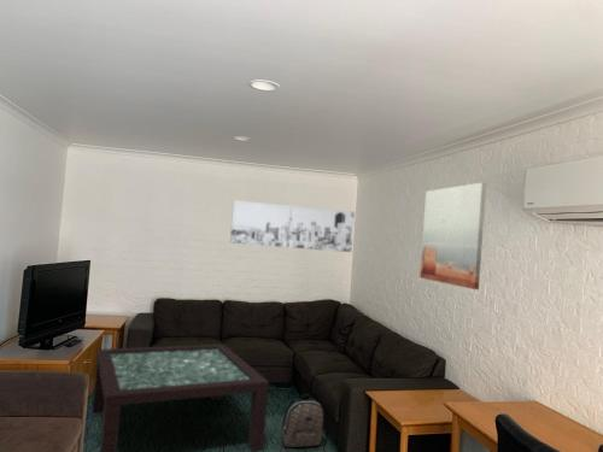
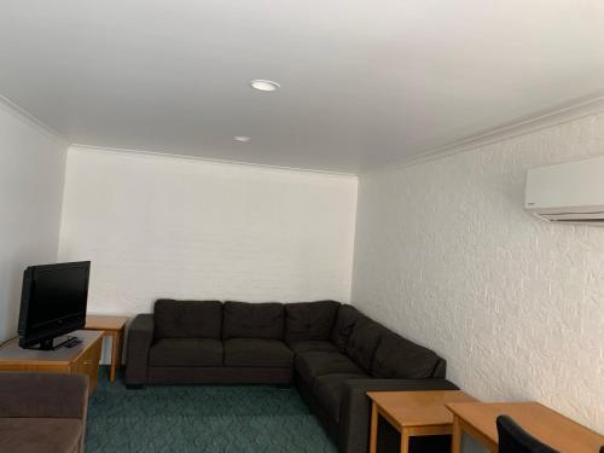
- wall art [418,182,487,290]
- backpack [280,393,324,448]
- coffee table [92,342,270,452]
- wall art [229,199,356,253]
